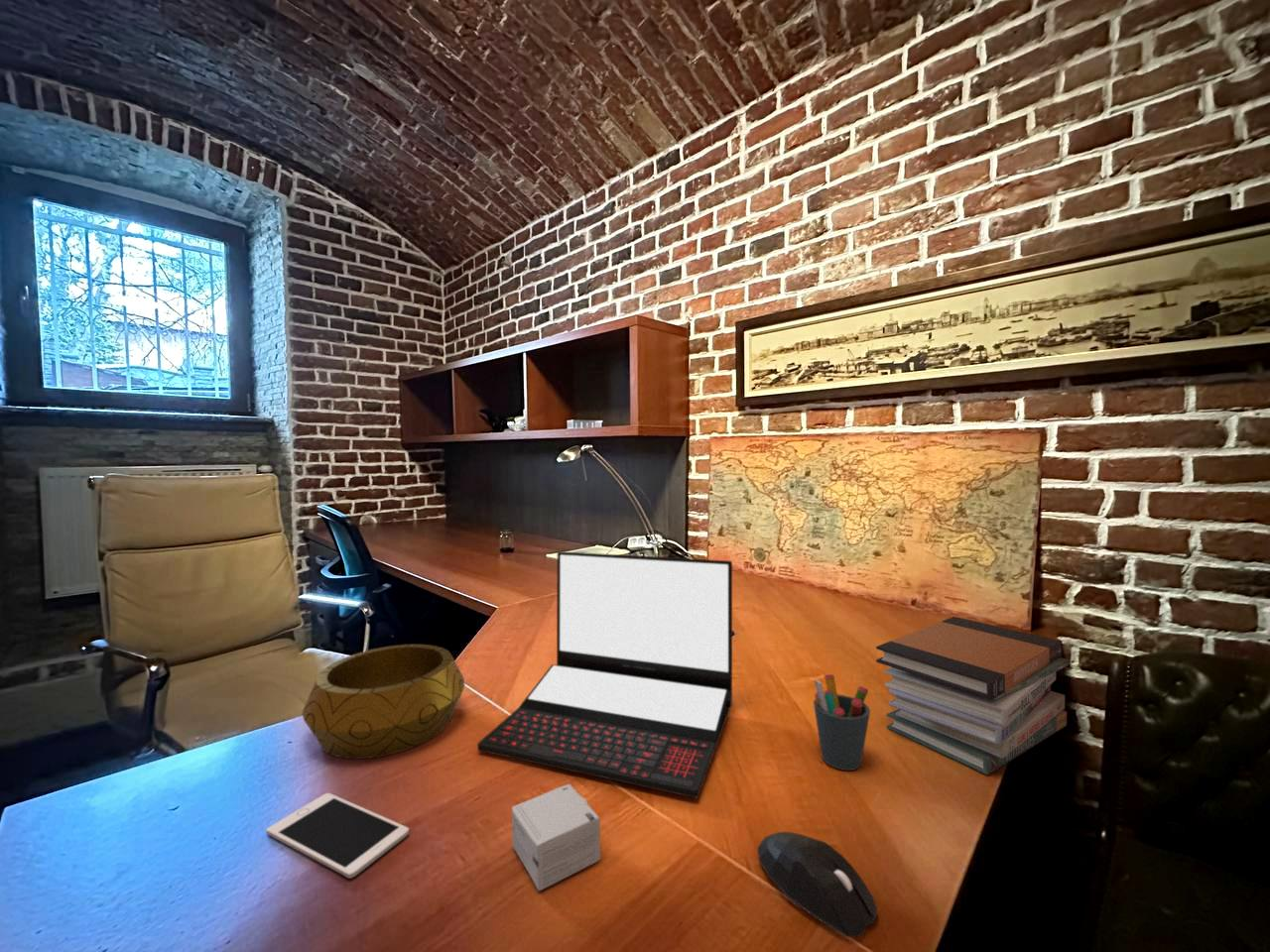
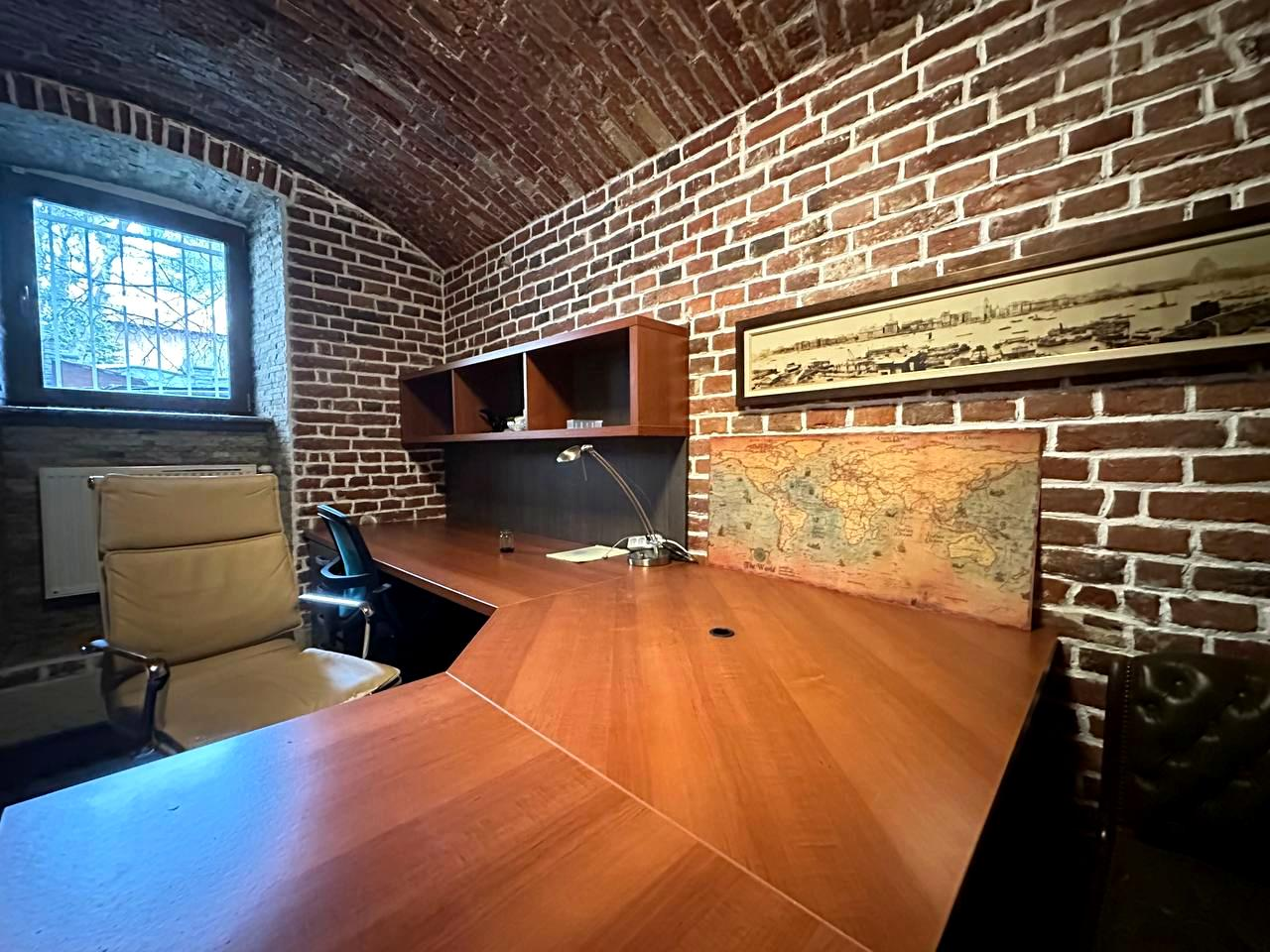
- mouse [756,831,878,938]
- cell phone [266,792,410,880]
- pen holder [813,673,871,772]
- decorative bowl [301,644,465,760]
- book stack [875,616,1071,776]
- small box [511,783,601,892]
- laptop [476,550,733,799]
